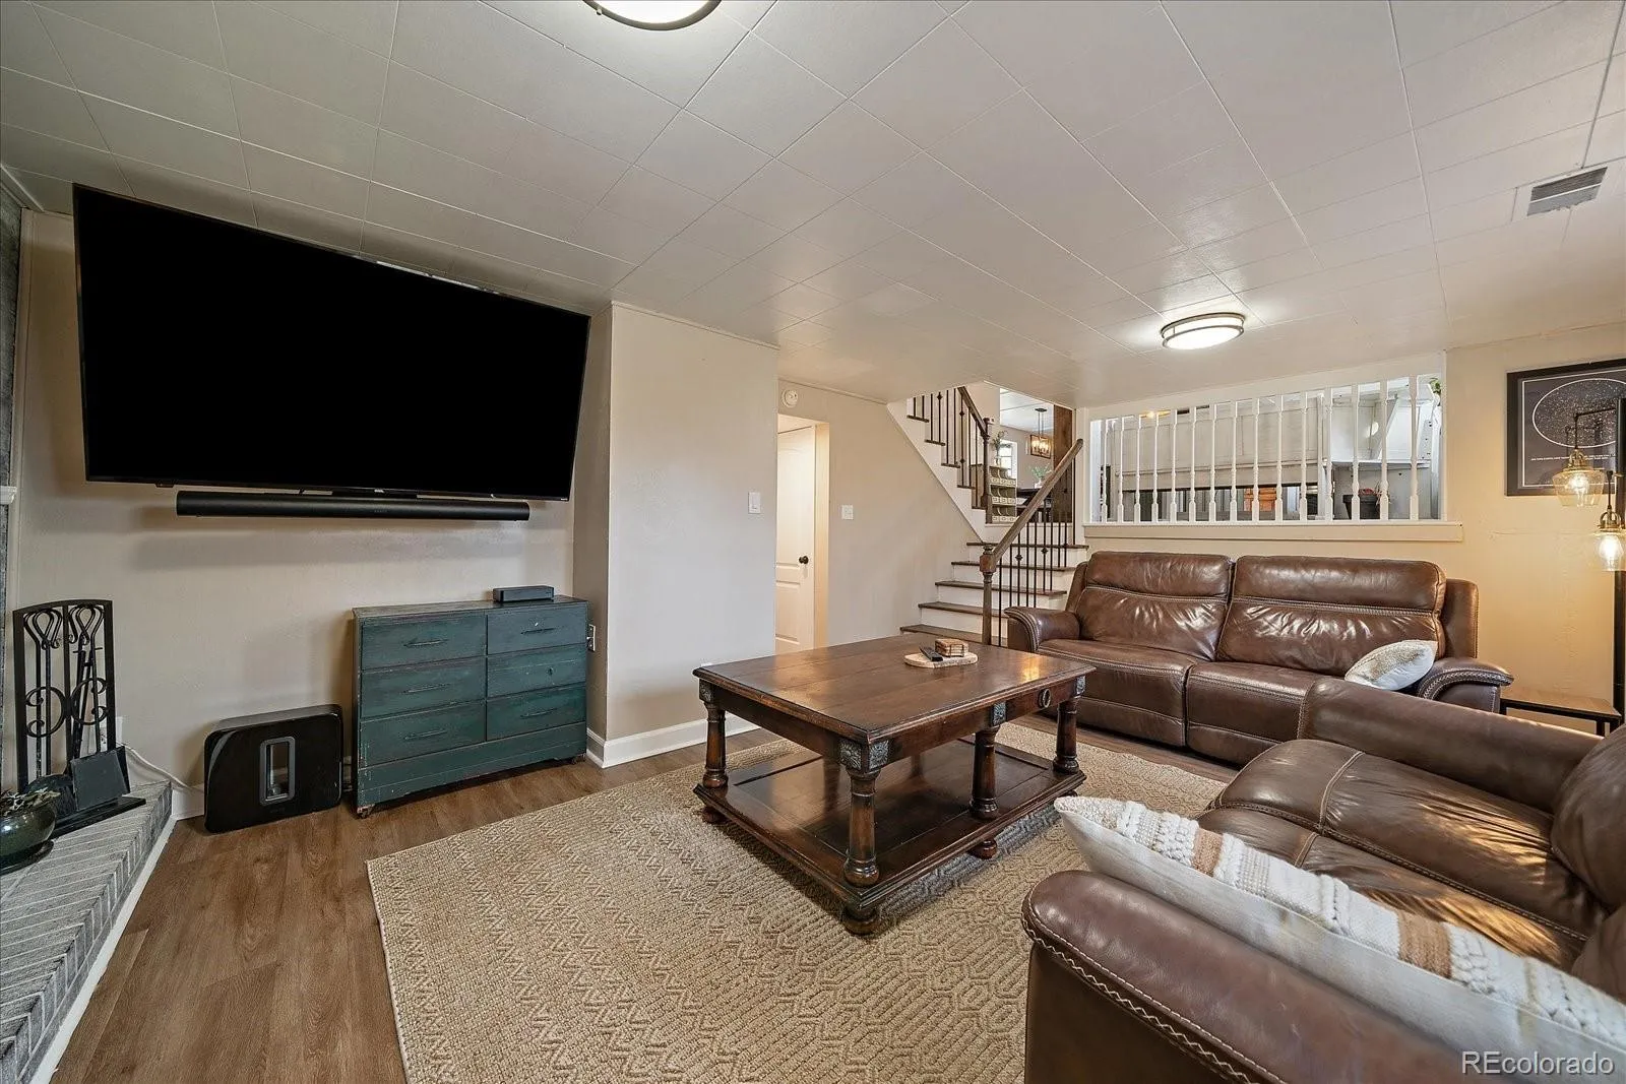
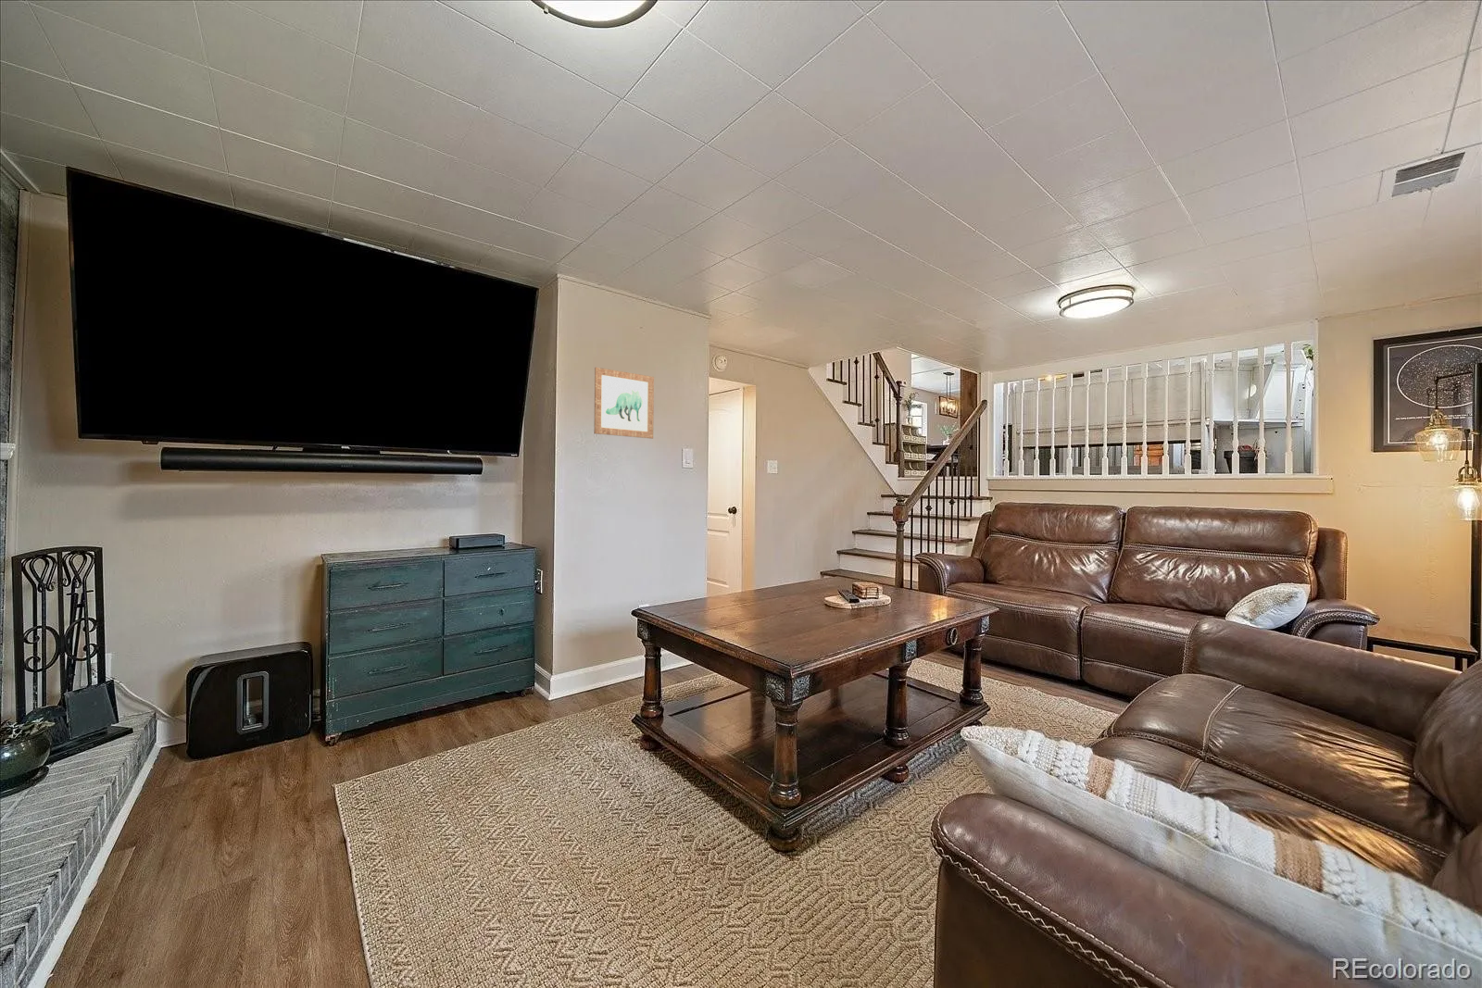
+ wall art [593,367,655,440]
